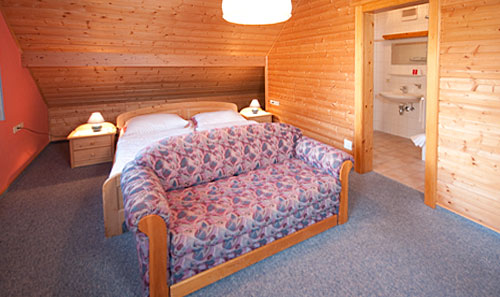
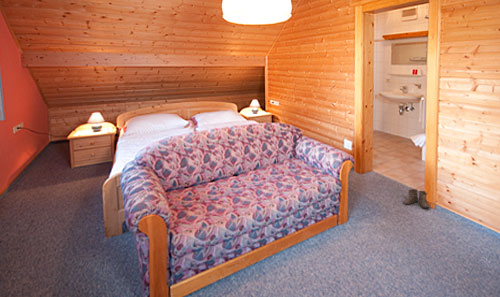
+ boots [402,188,430,209]
